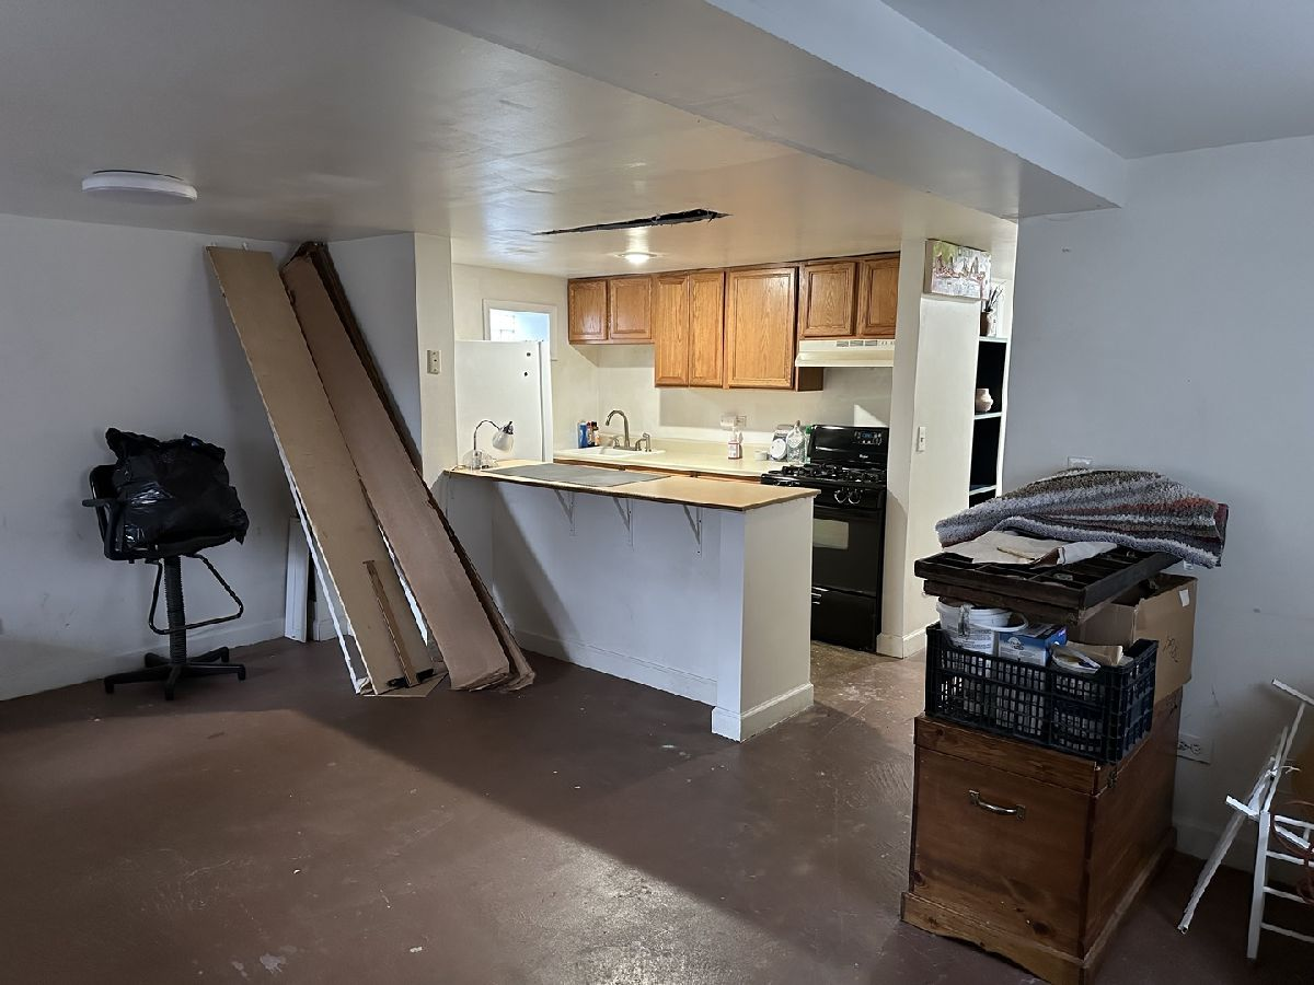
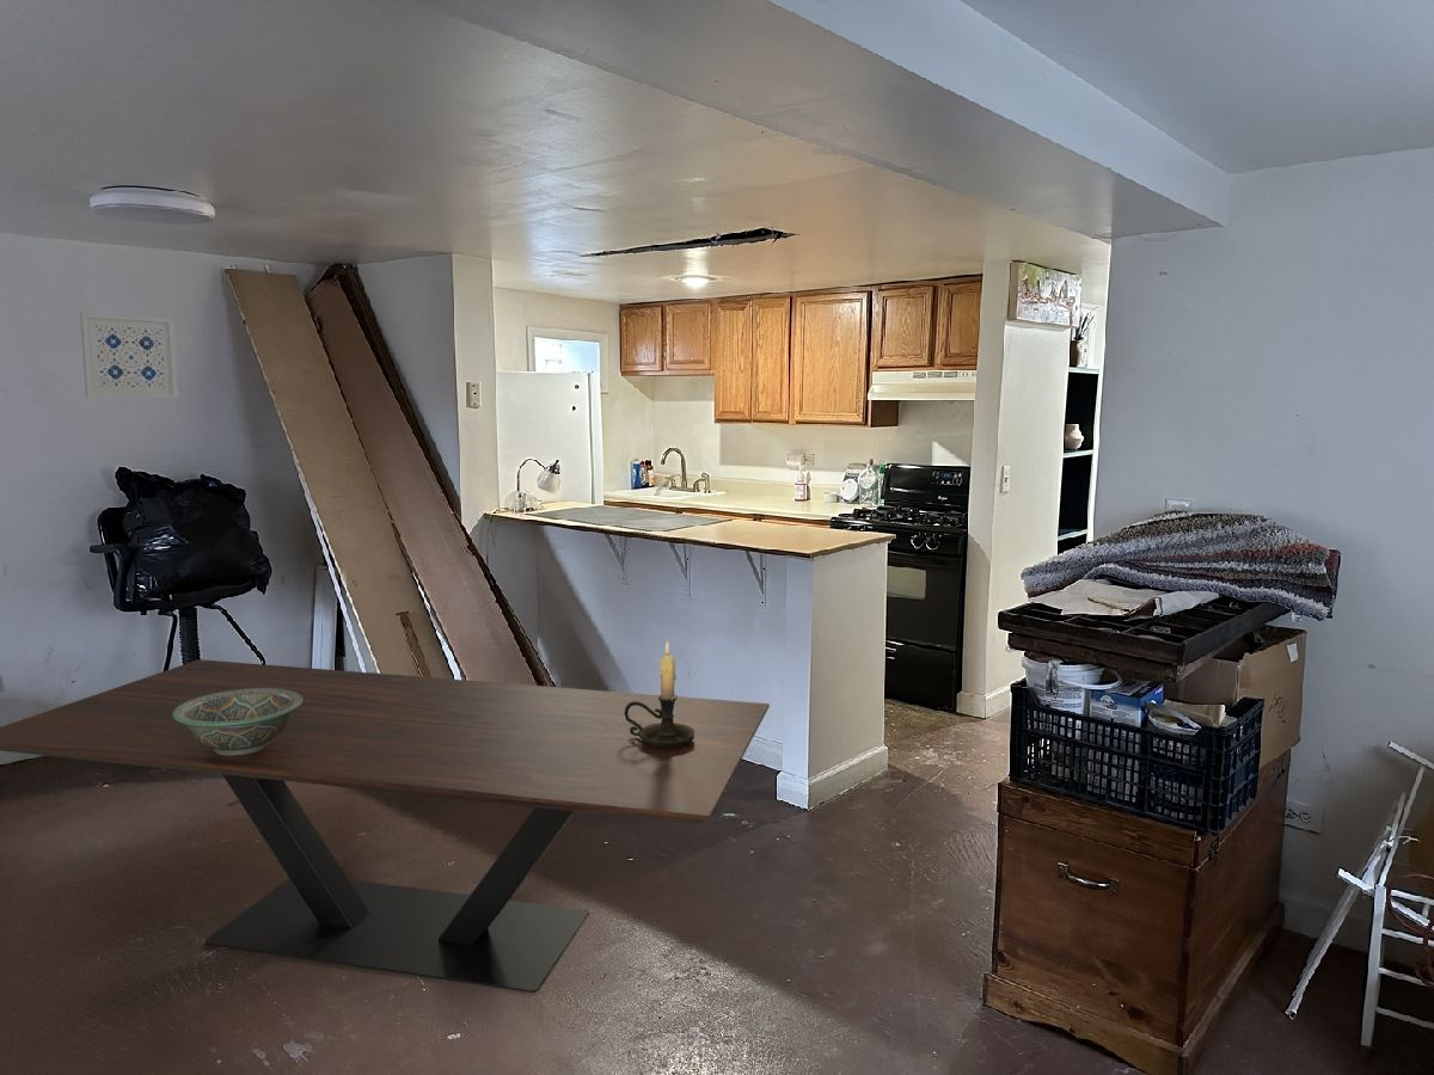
+ dining table [0,658,771,994]
+ decorative bowl [172,688,302,756]
+ wall art [79,311,179,400]
+ candle holder [624,639,694,749]
